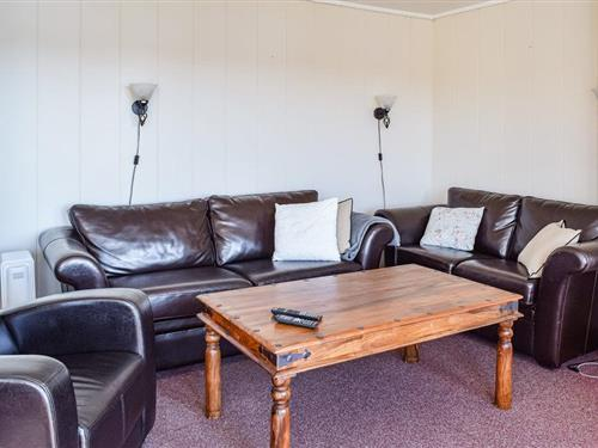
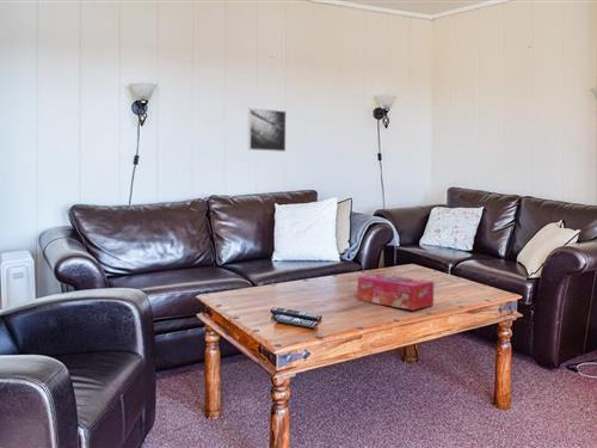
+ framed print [247,106,288,153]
+ tissue box [356,272,435,312]
